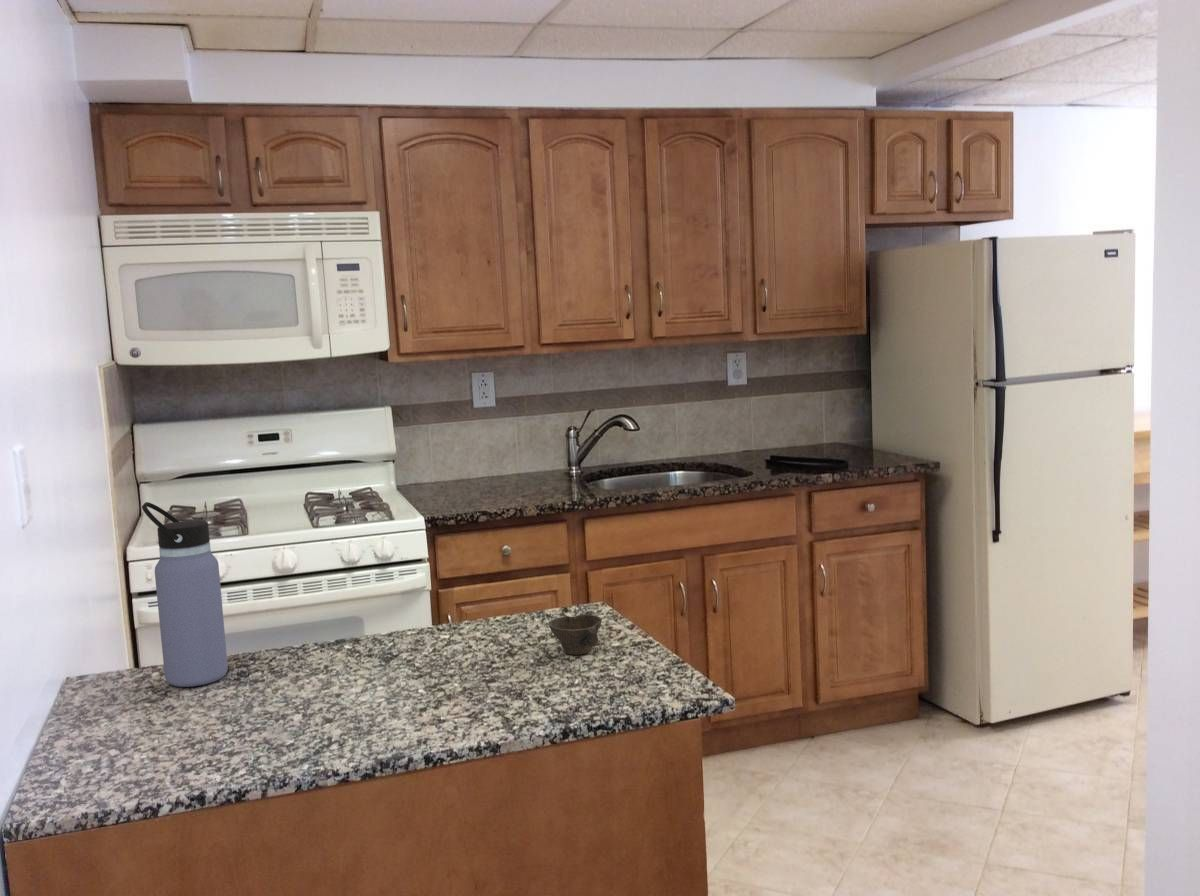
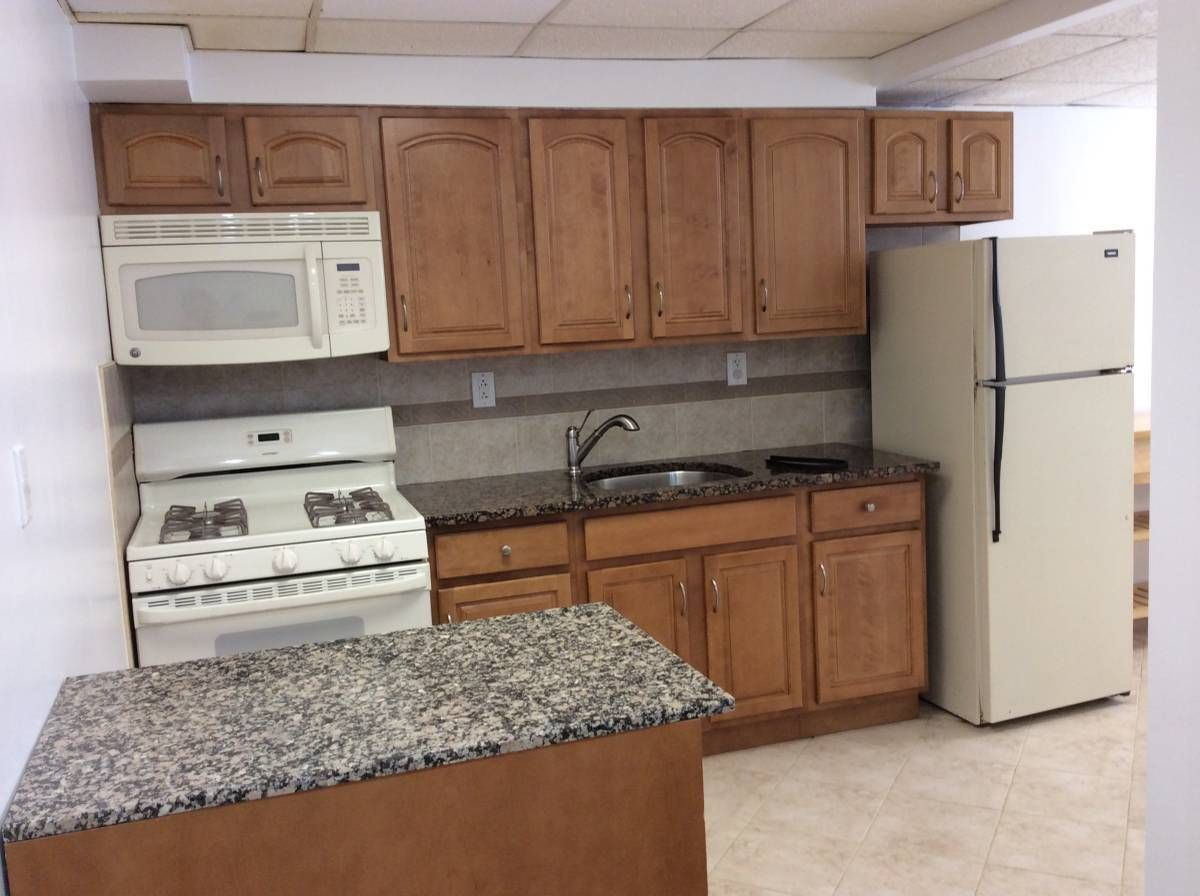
- cup [548,614,603,656]
- water bottle [141,501,229,688]
